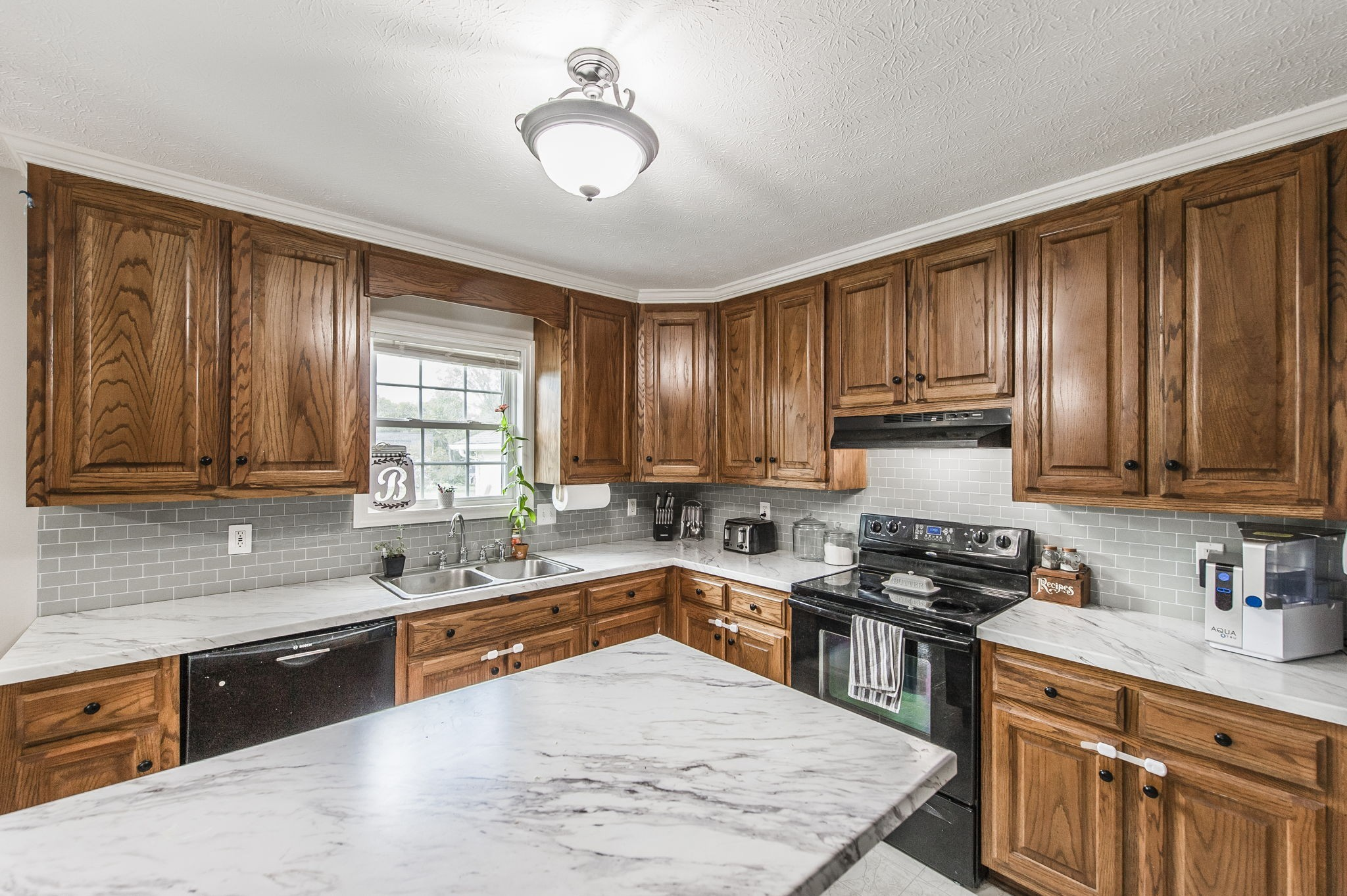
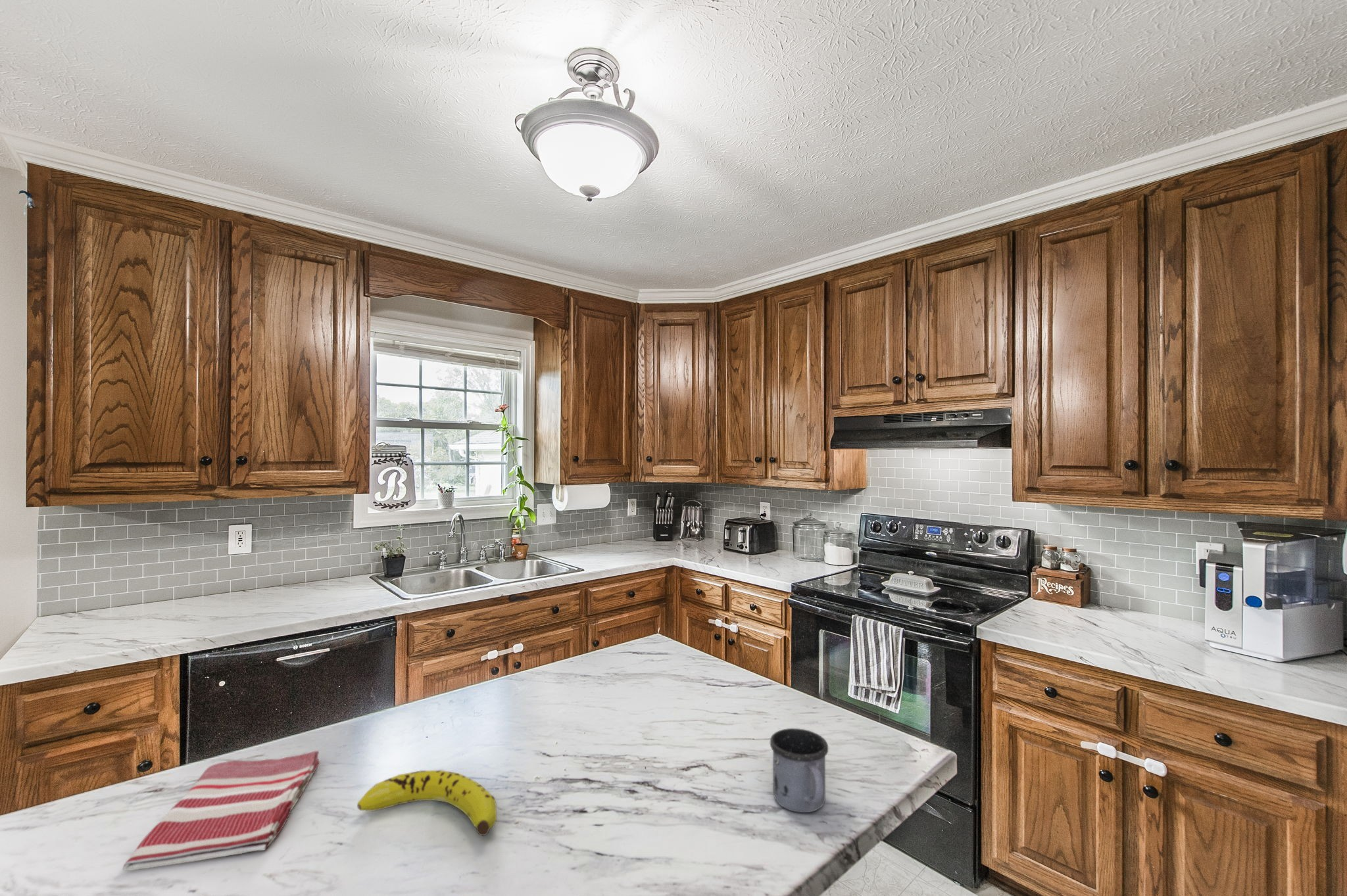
+ dish towel [122,750,320,872]
+ mug [770,728,829,813]
+ fruit [356,770,497,836]
